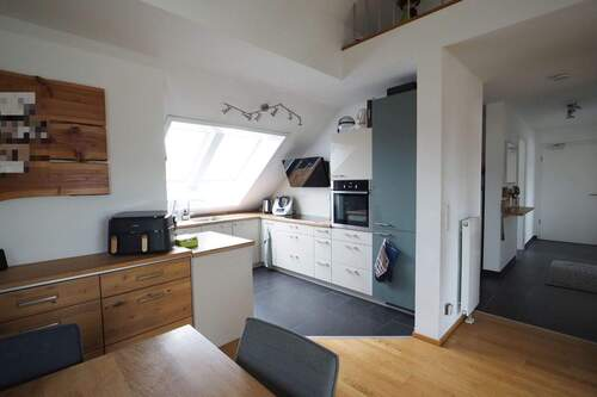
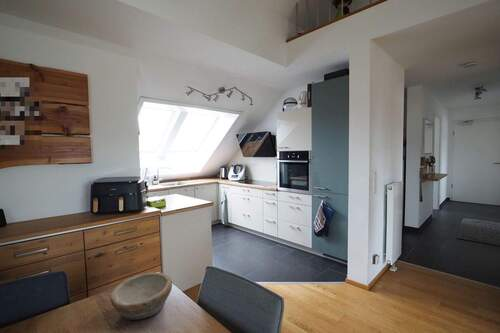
+ bowl [109,271,173,321]
